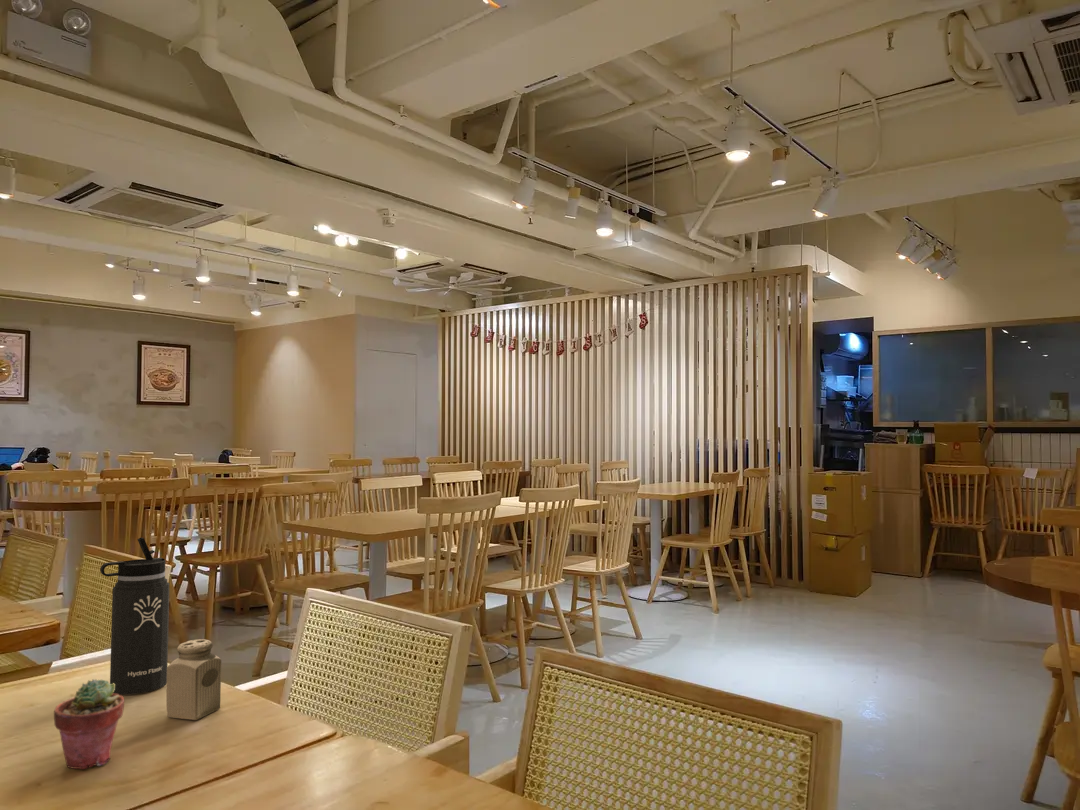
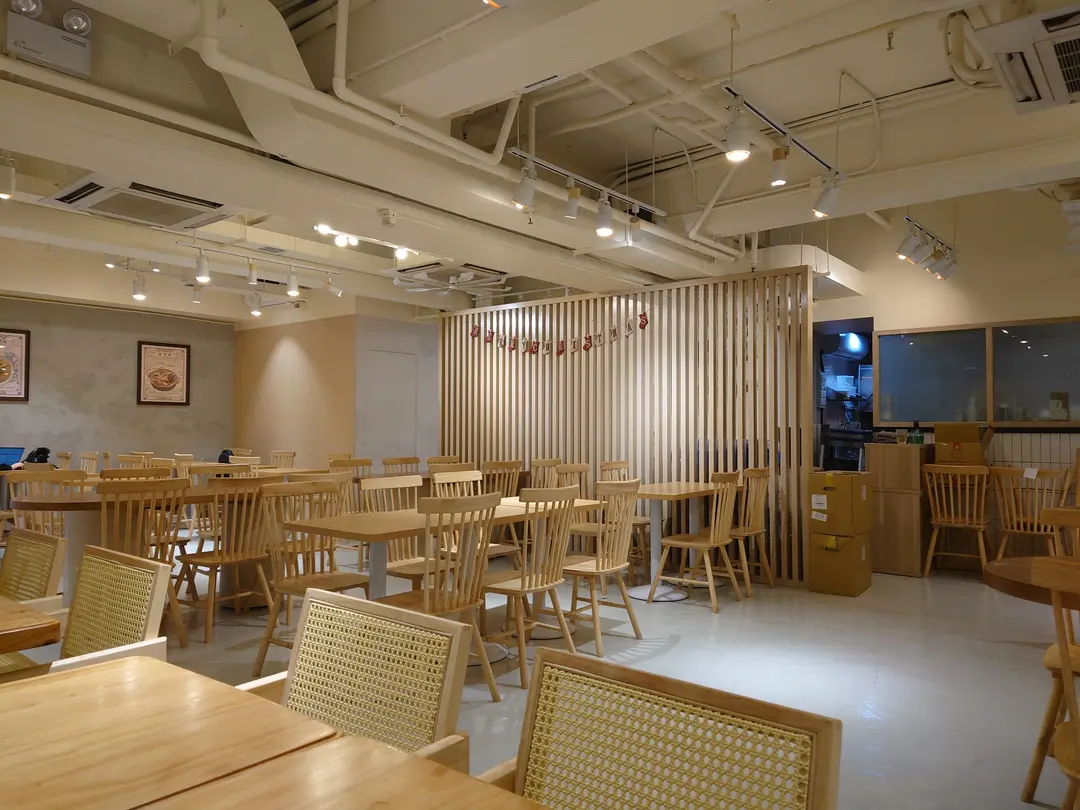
- thermos bottle [99,536,171,695]
- salt shaker [165,638,222,721]
- potted succulent [53,678,125,770]
